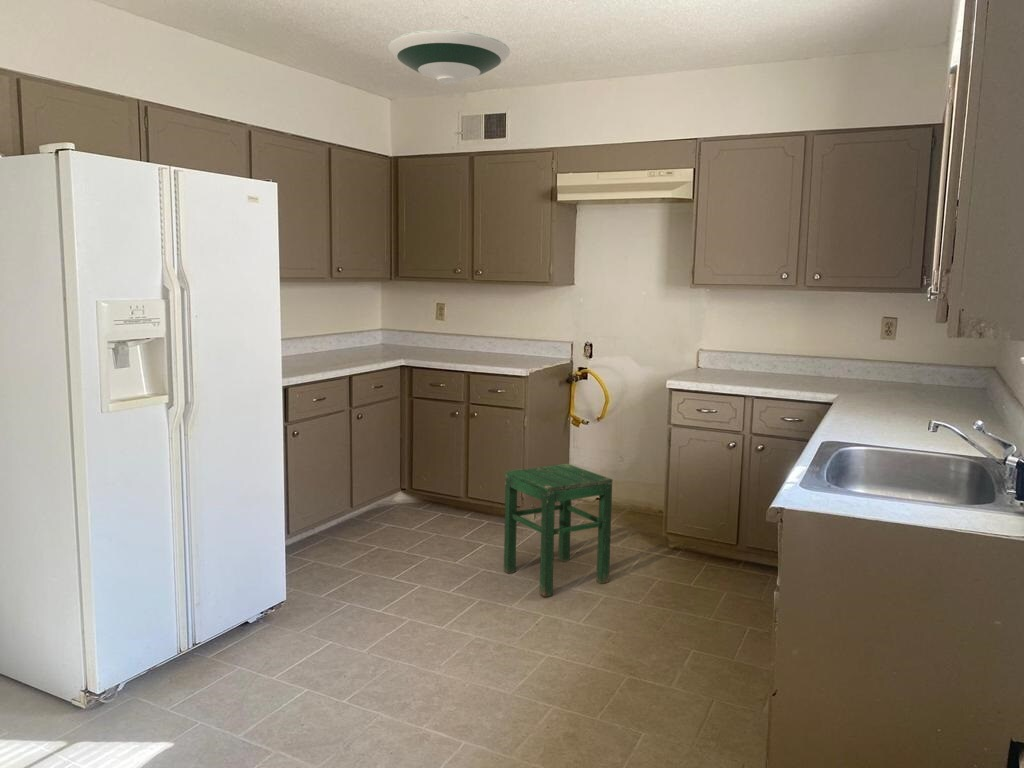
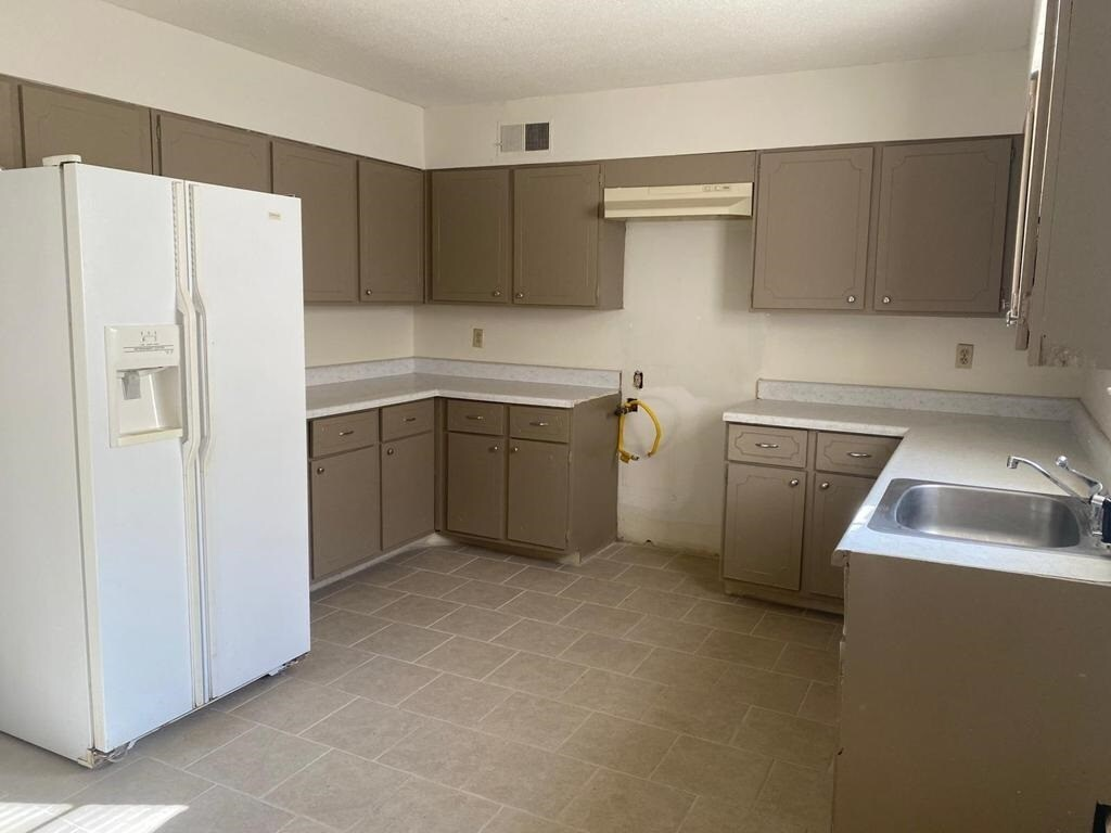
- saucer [387,29,511,85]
- stool [503,463,613,597]
